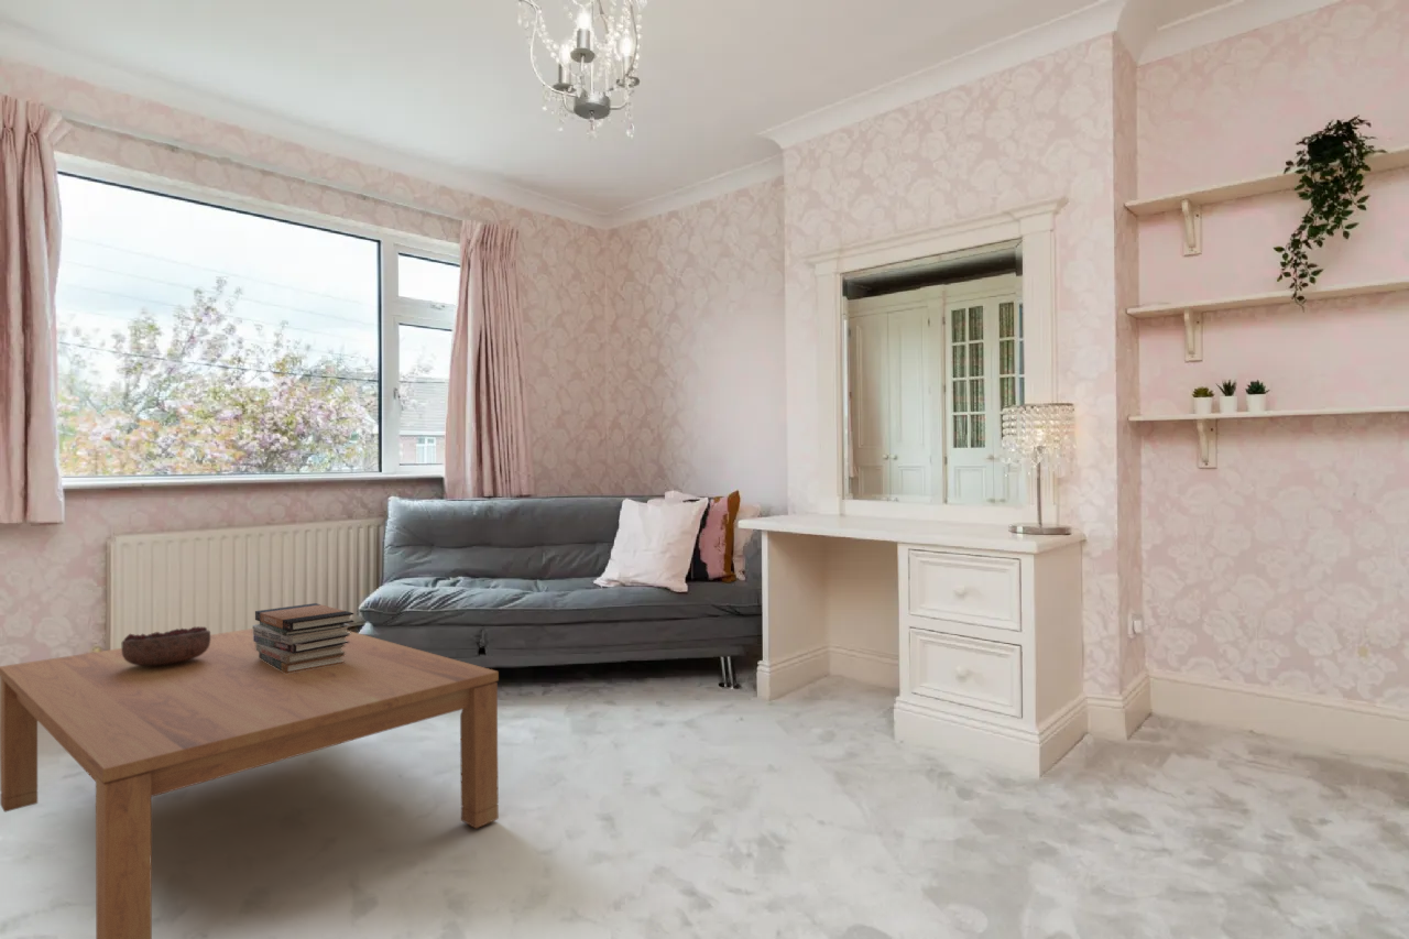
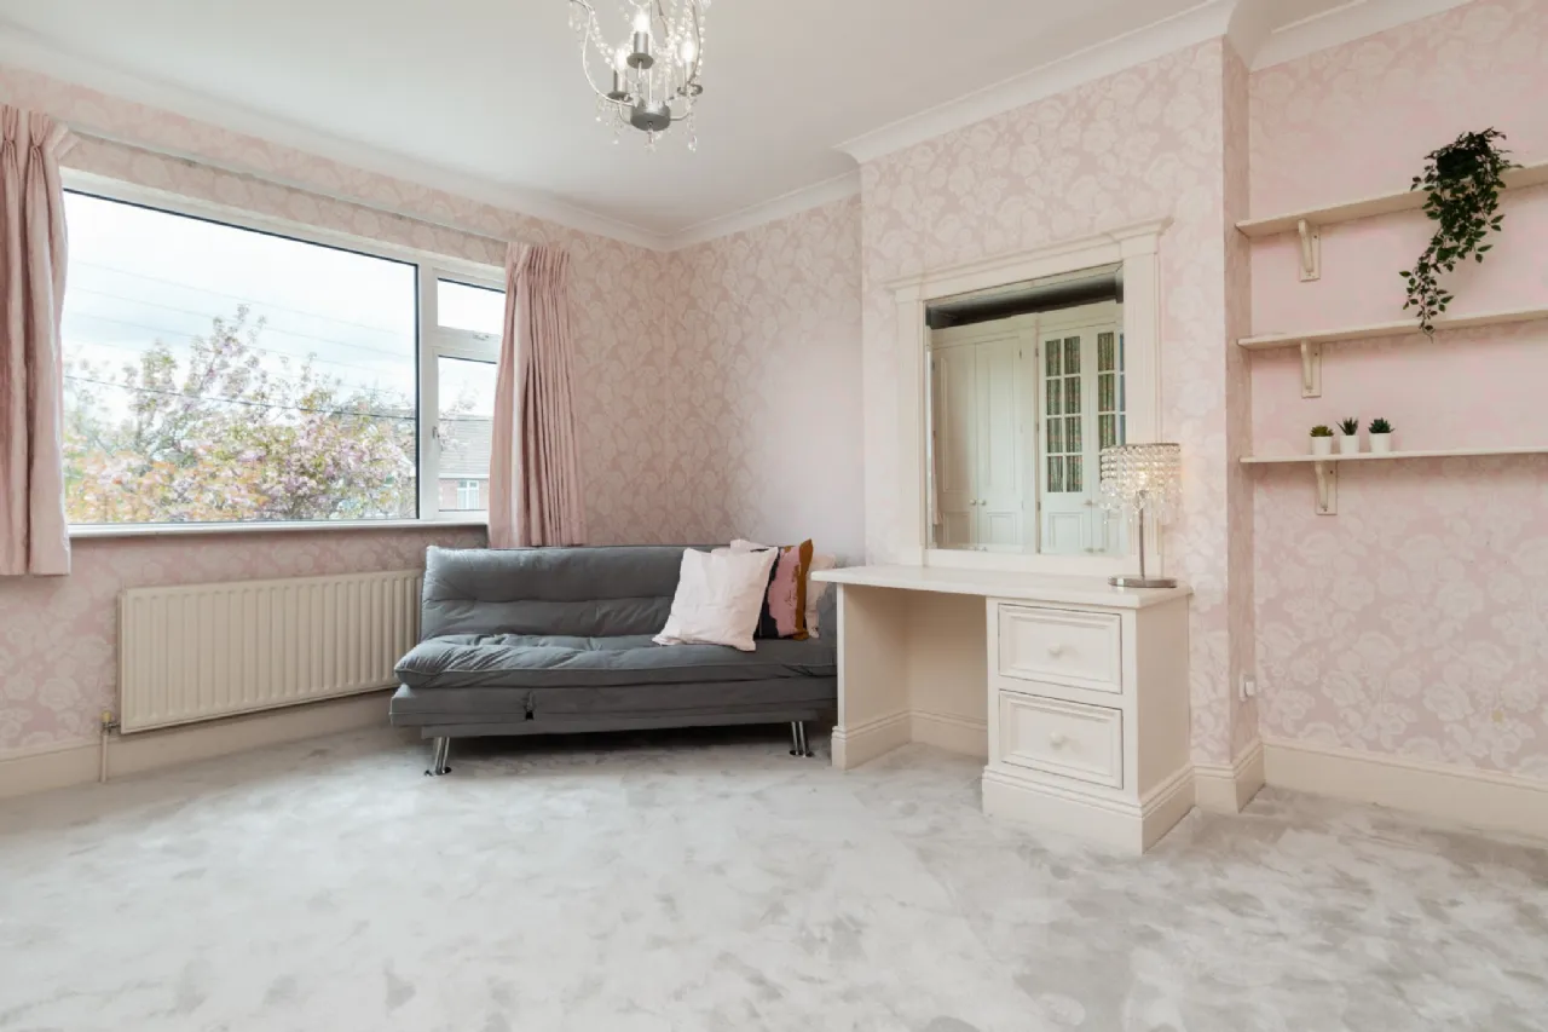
- coffee table [0,627,500,939]
- decorative bowl [121,625,211,666]
- book stack [252,602,354,674]
